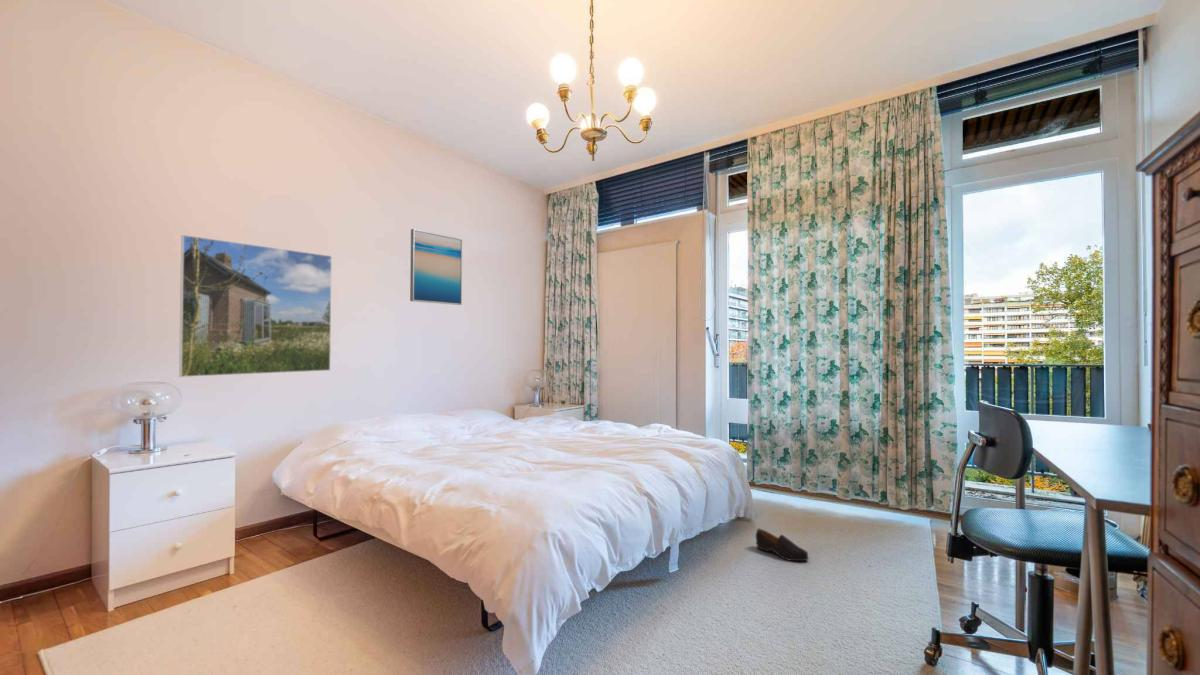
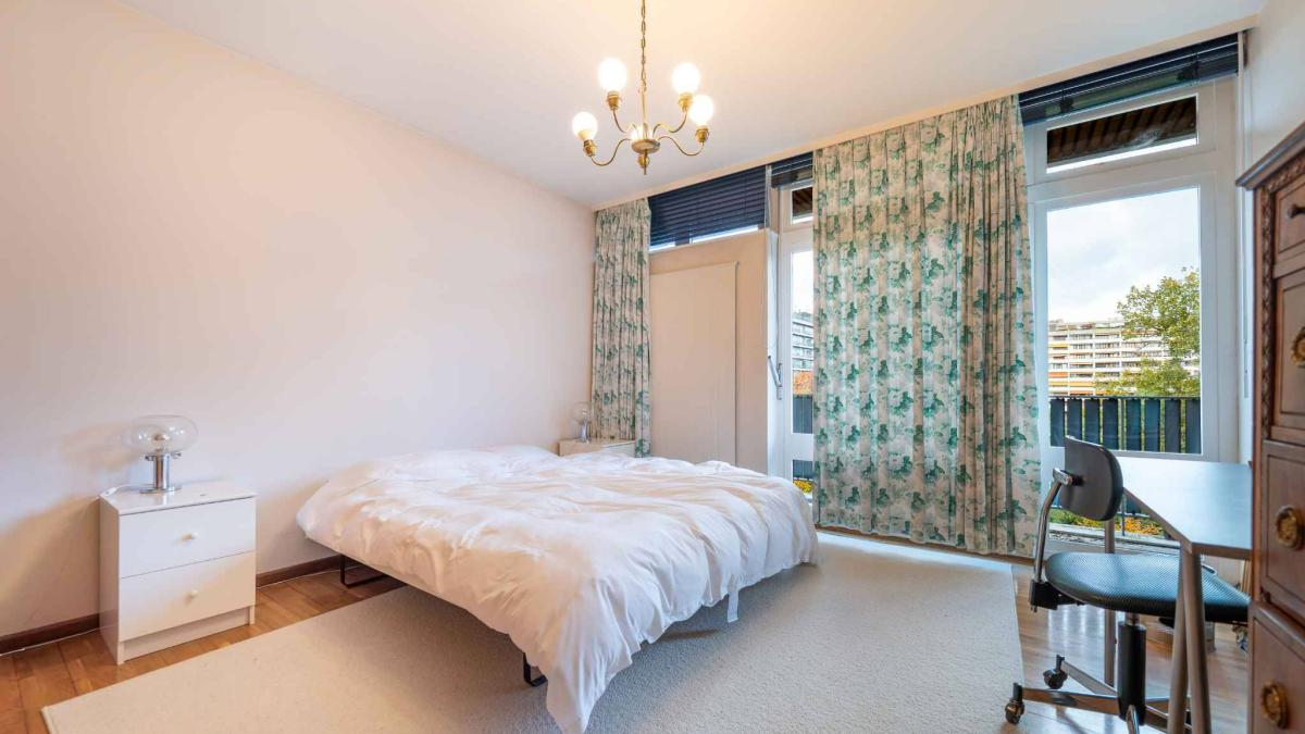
- wall art [409,228,463,306]
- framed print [178,234,333,378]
- shoe [755,527,810,562]
